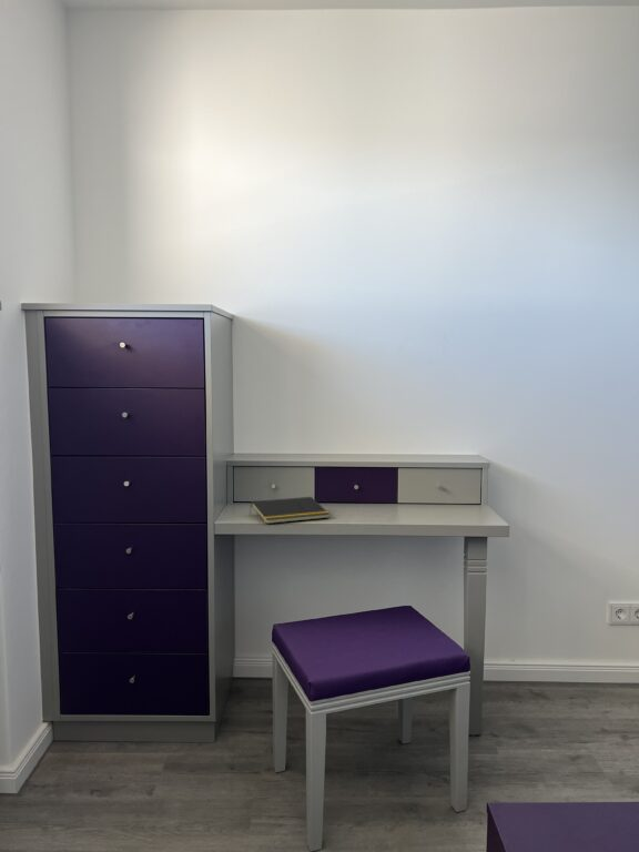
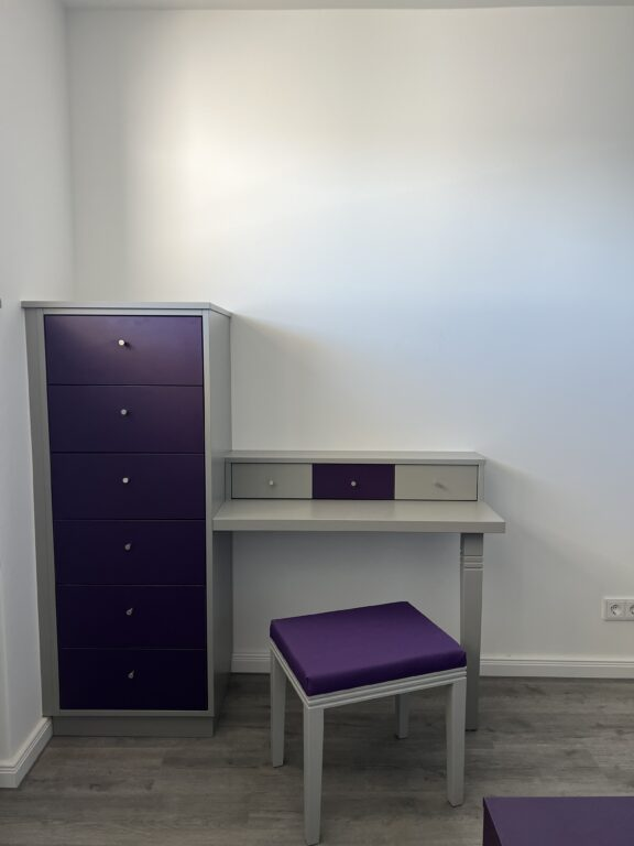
- notepad [248,496,331,525]
